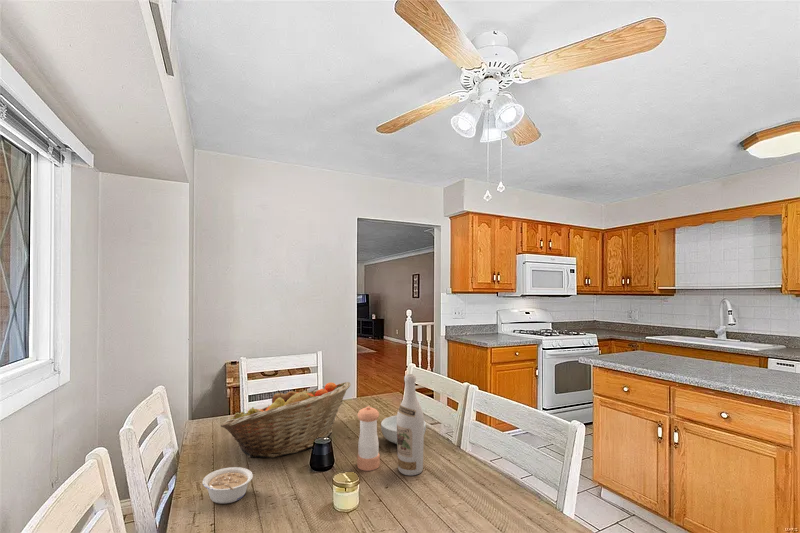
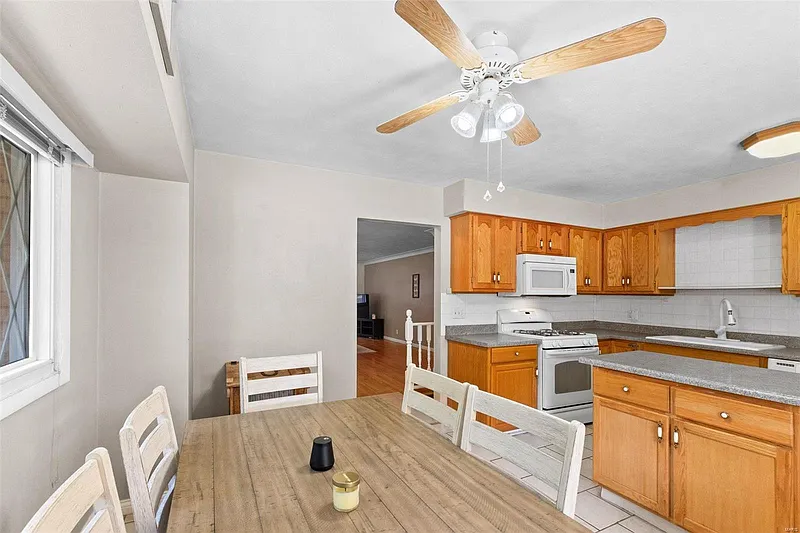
- legume [202,466,254,505]
- pepper shaker [356,405,381,472]
- wine bottle [396,373,425,476]
- cereal bowl [380,414,427,445]
- fruit basket [220,381,352,459]
